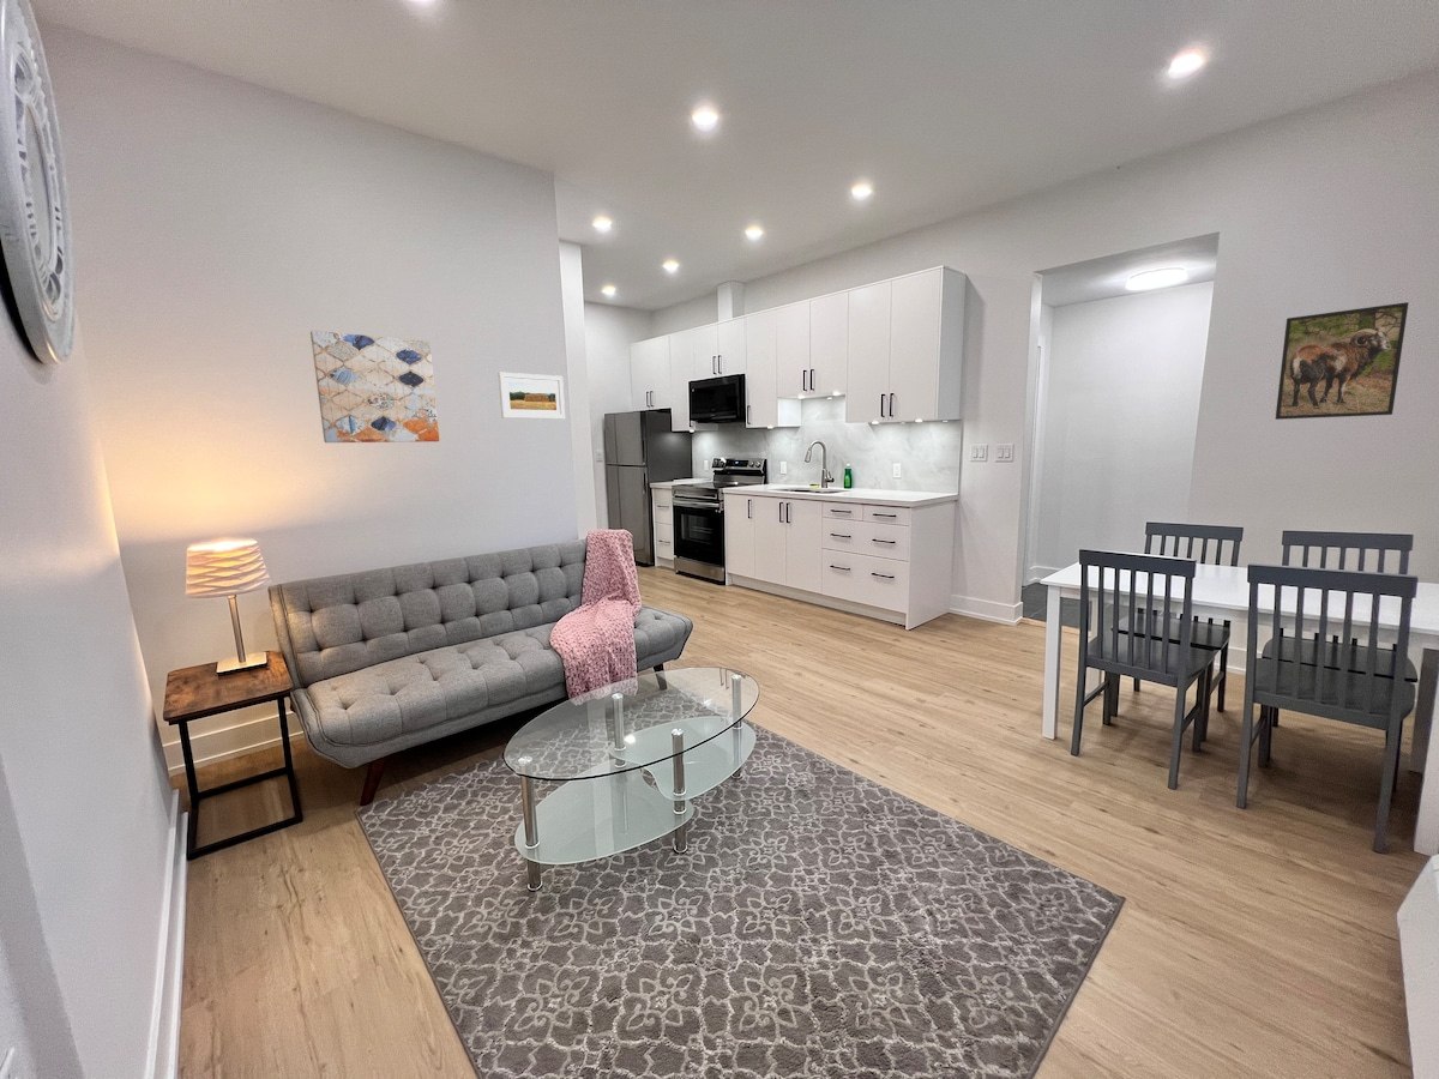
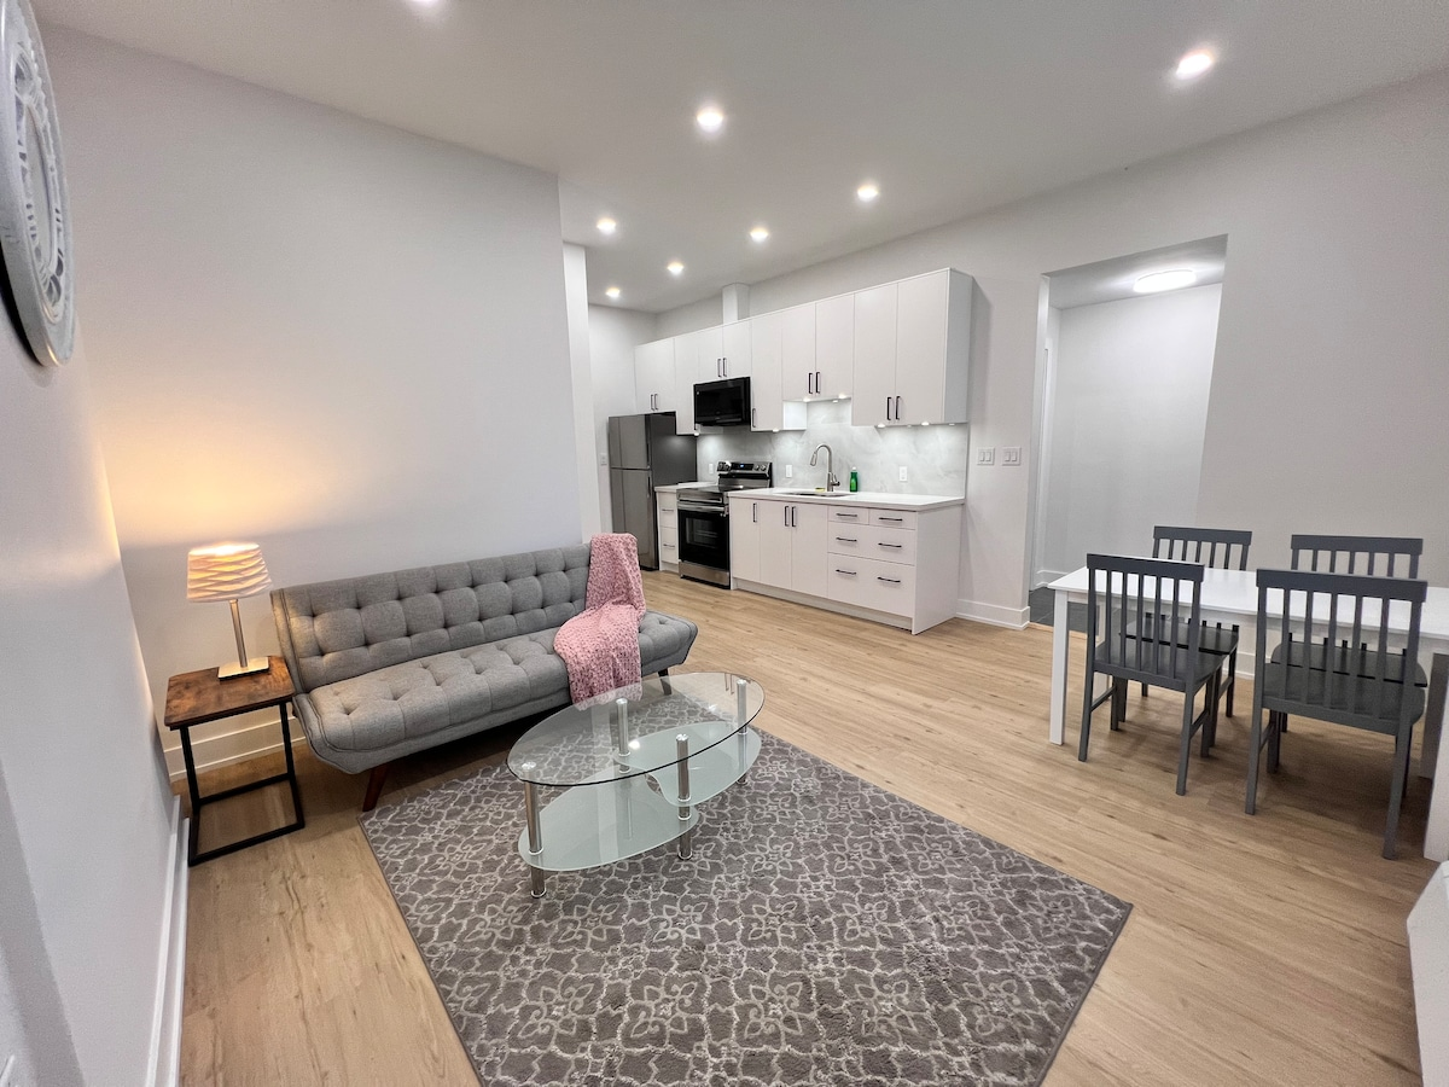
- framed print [498,372,566,420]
- wall art [309,330,440,444]
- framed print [1275,301,1410,421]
